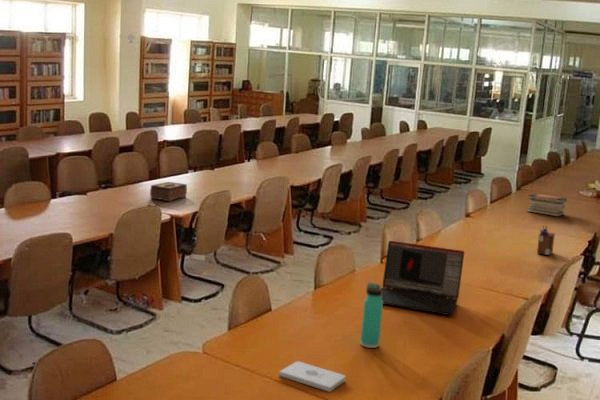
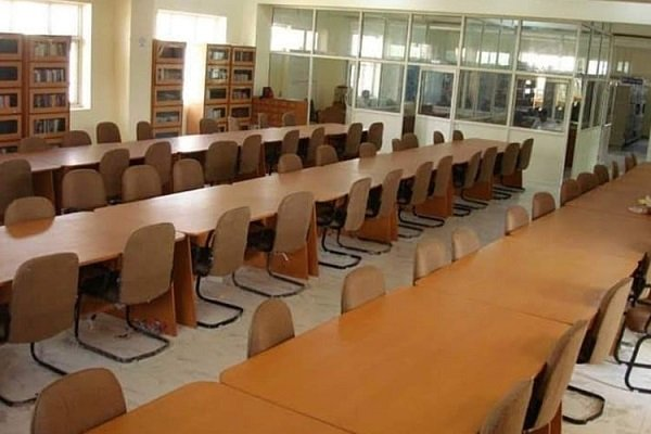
- notepad [278,361,346,393]
- desk organizer [536,224,556,256]
- laptop [380,240,465,316]
- thermos bottle [359,282,384,349]
- book stack [526,192,568,217]
- tissue box [149,181,188,202]
